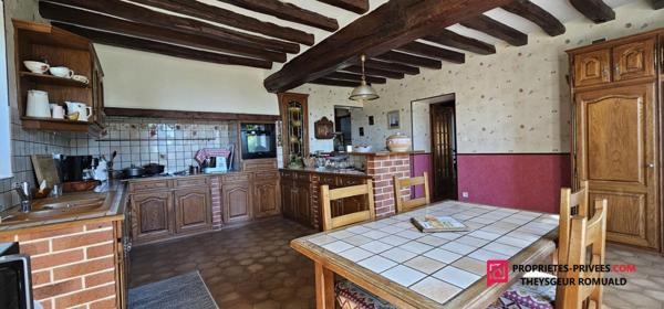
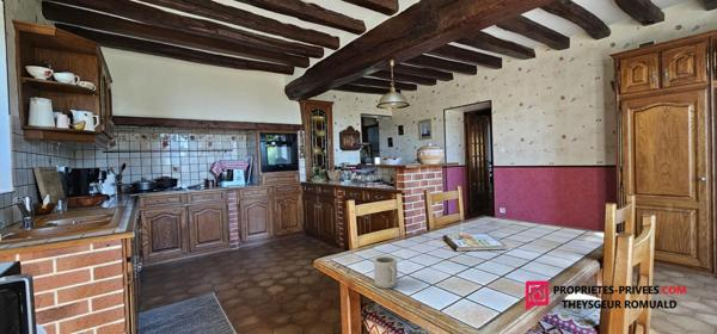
+ cup [373,255,398,290]
